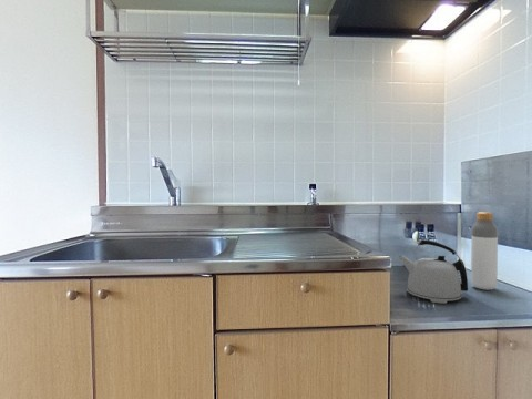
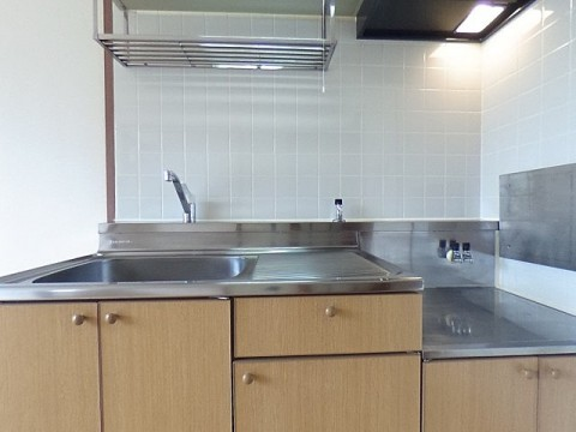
- bottle [470,211,499,291]
- kettle [397,238,469,305]
